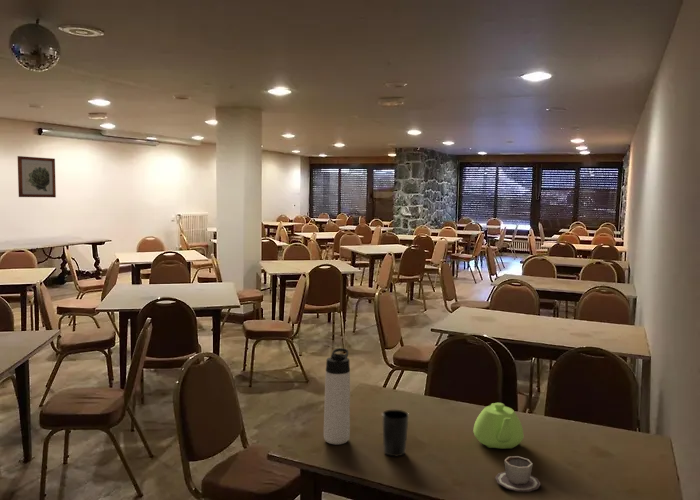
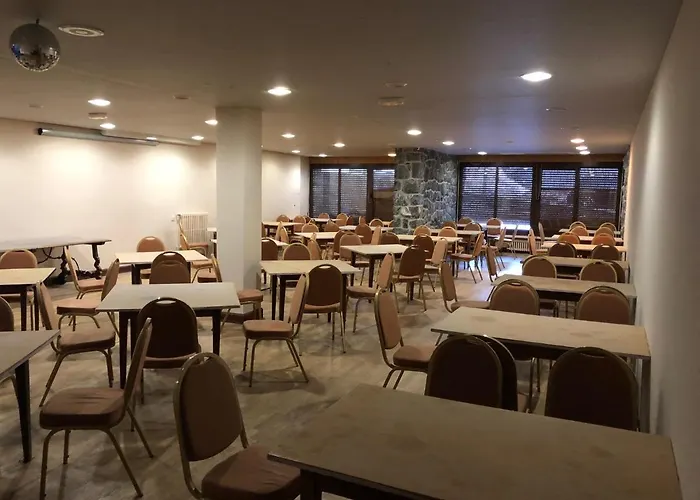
- teapot [472,402,524,449]
- wall art [17,155,57,198]
- cup [381,409,410,457]
- cup [494,455,541,493]
- thermos bottle [323,347,351,445]
